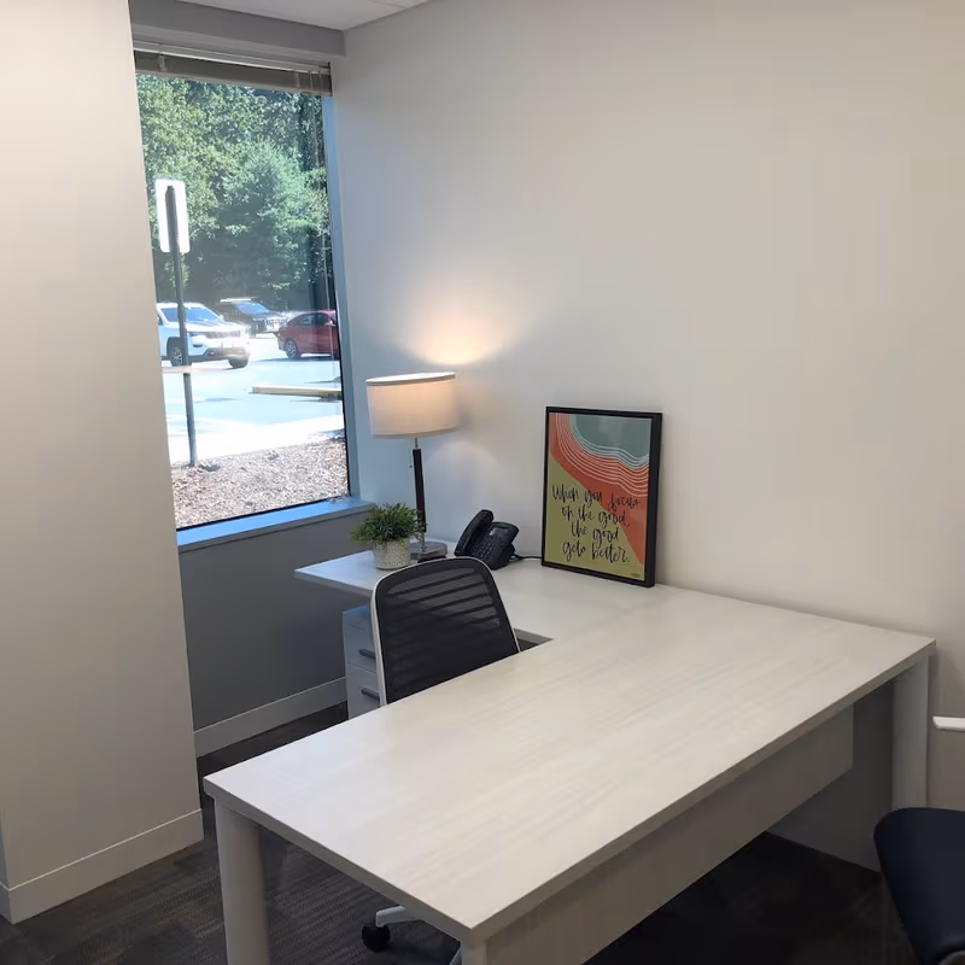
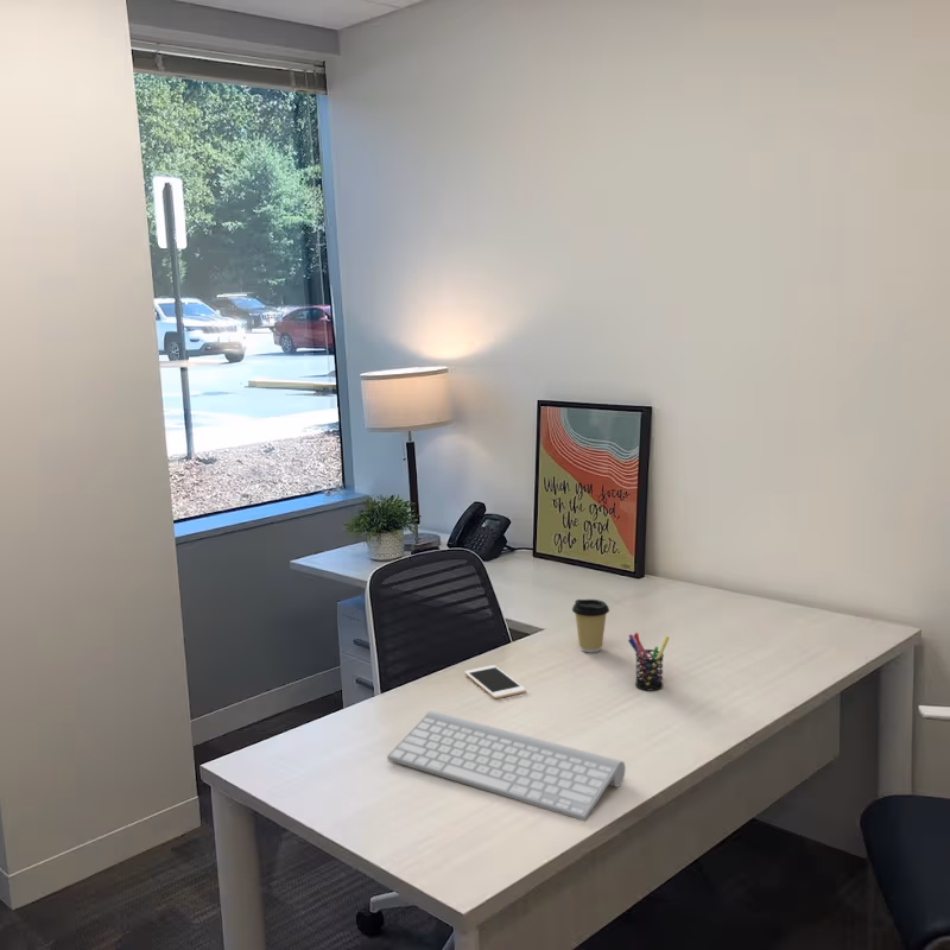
+ keyboard [386,710,627,822]
+ pen holder [627,632,670,691]
+ coffee cup [571,598,610,653]
+ cell phone [463,664,527,699]
